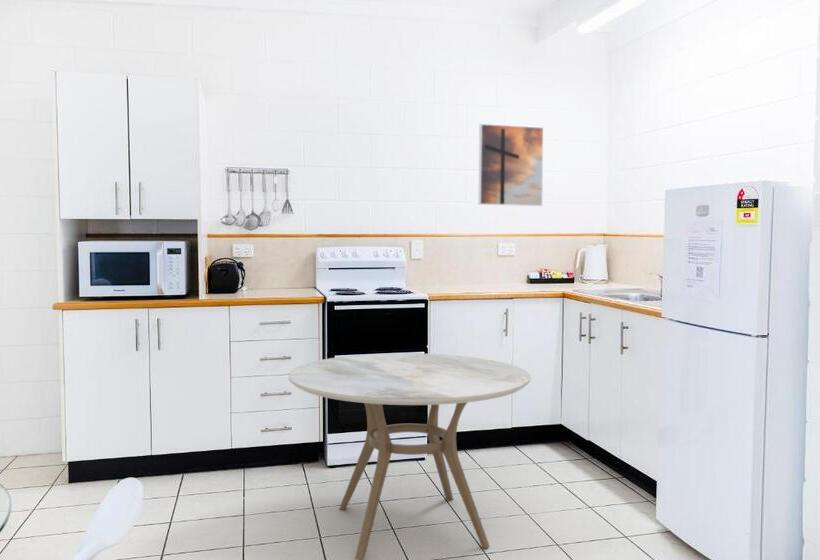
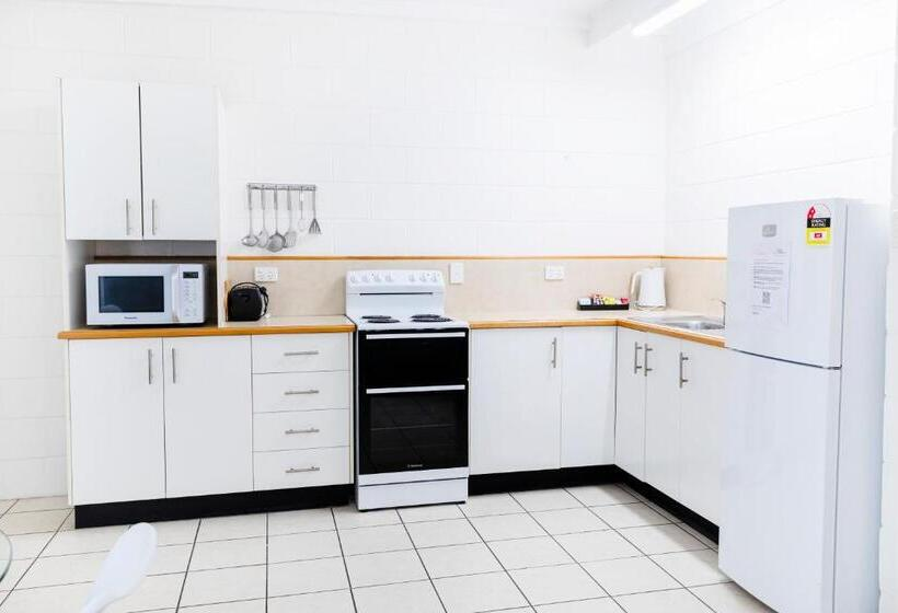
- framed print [478,123,545,207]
- dining table [287,352,532,560]
